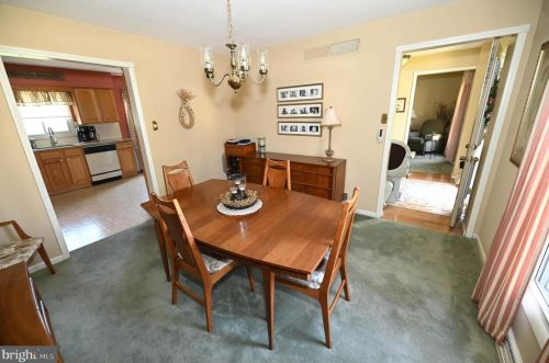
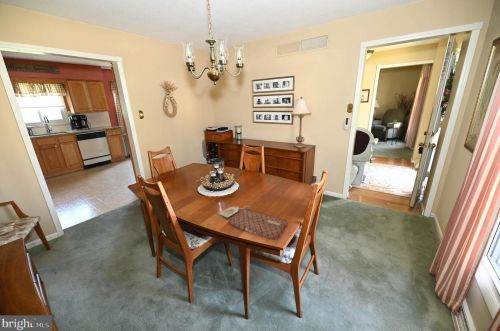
+ placemat [218,205,288,241]
